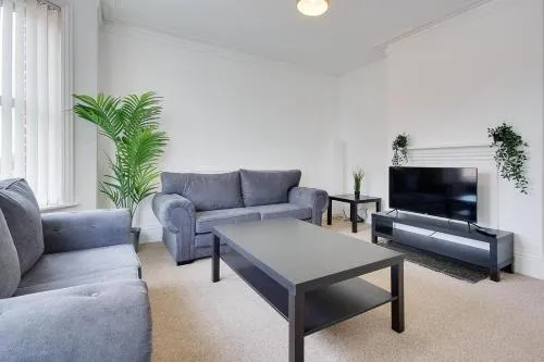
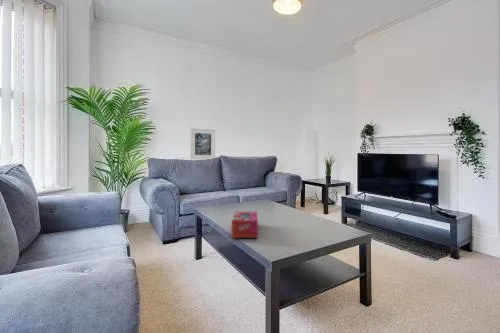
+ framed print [189,127,216,160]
+ tissue box [231,211,259,239]
